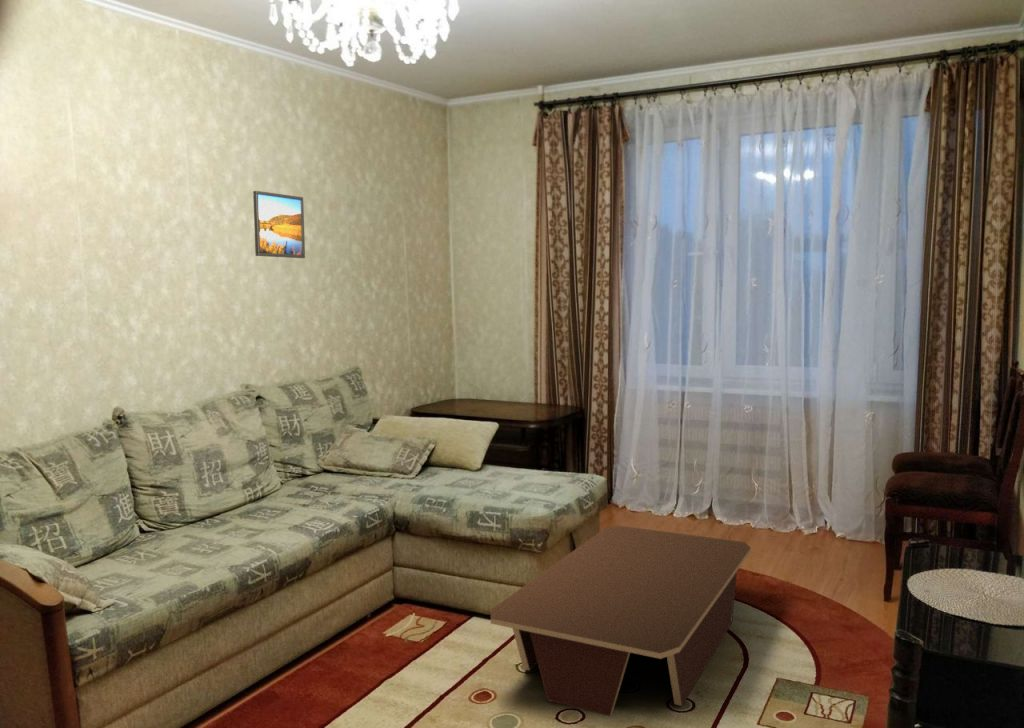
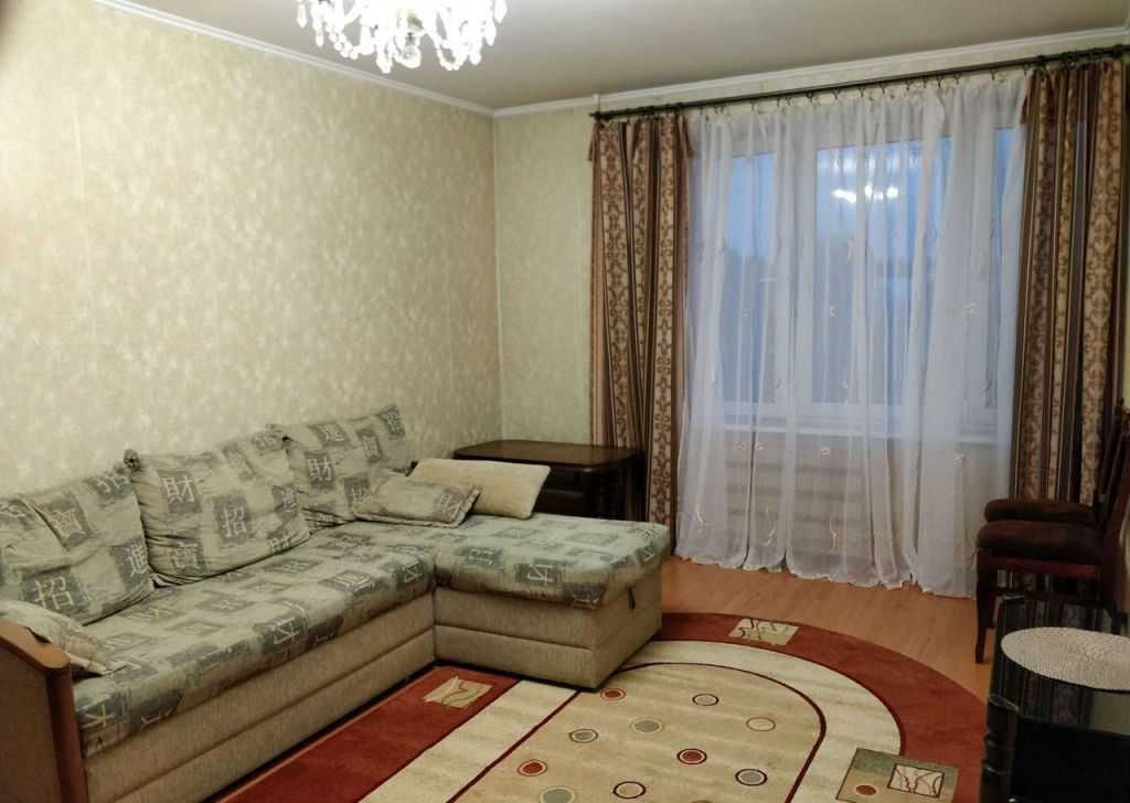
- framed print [252,190,306,259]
- coffee table [490,525,752,717]
